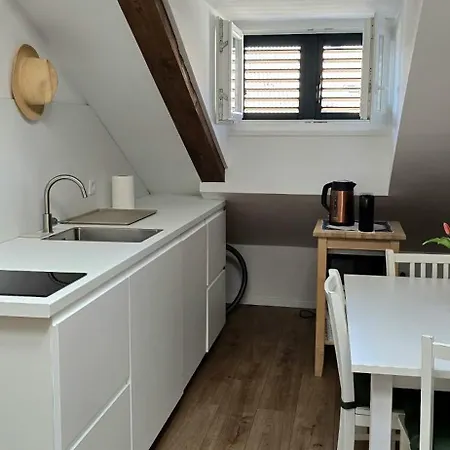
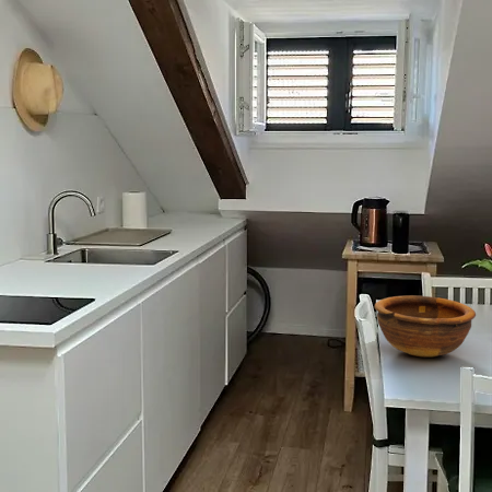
+ bowl [374,294,477,358]
